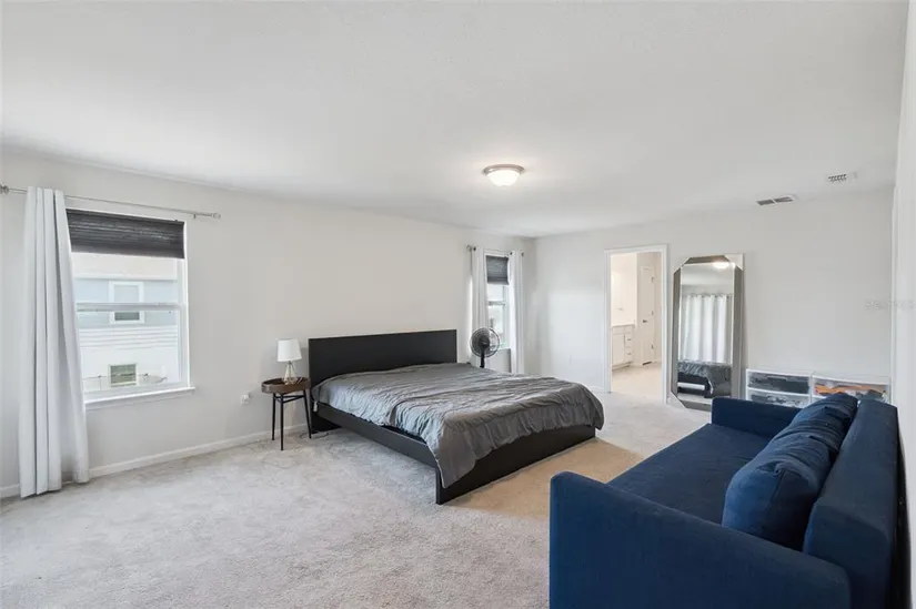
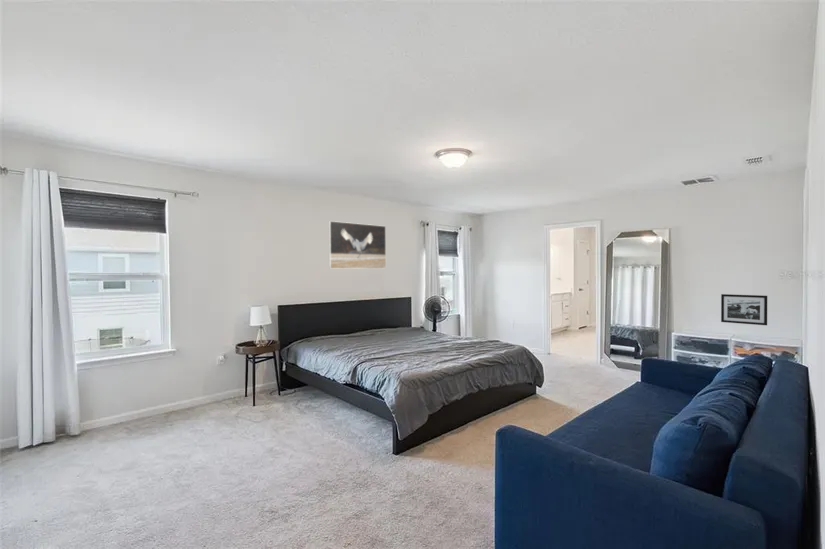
+ picture frame [720,293,768,326]
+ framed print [328,220,387,270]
